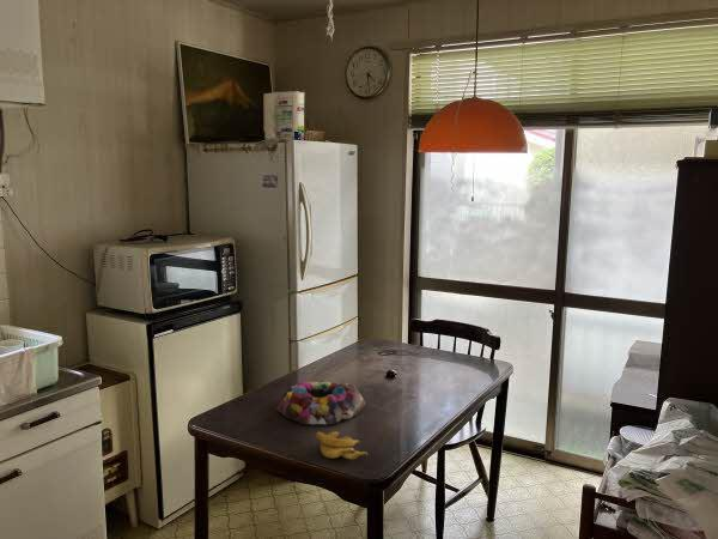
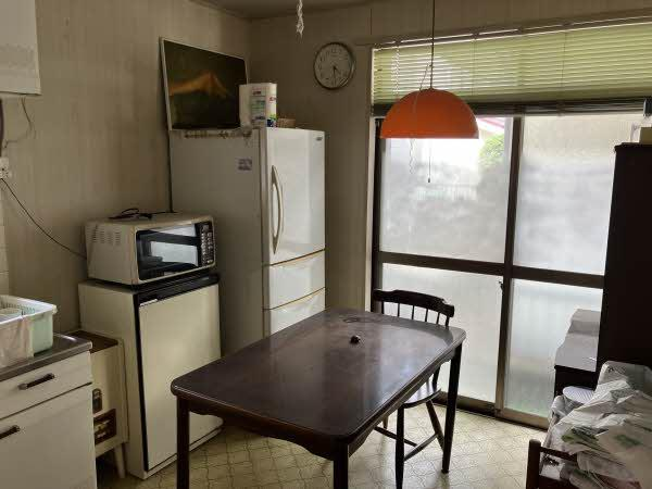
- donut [275,380,367,425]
- banana [315,431,370,460]
